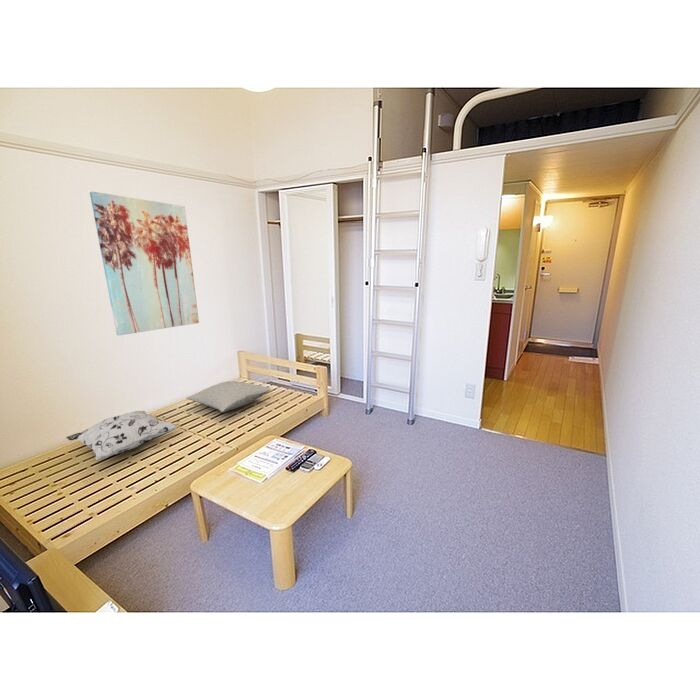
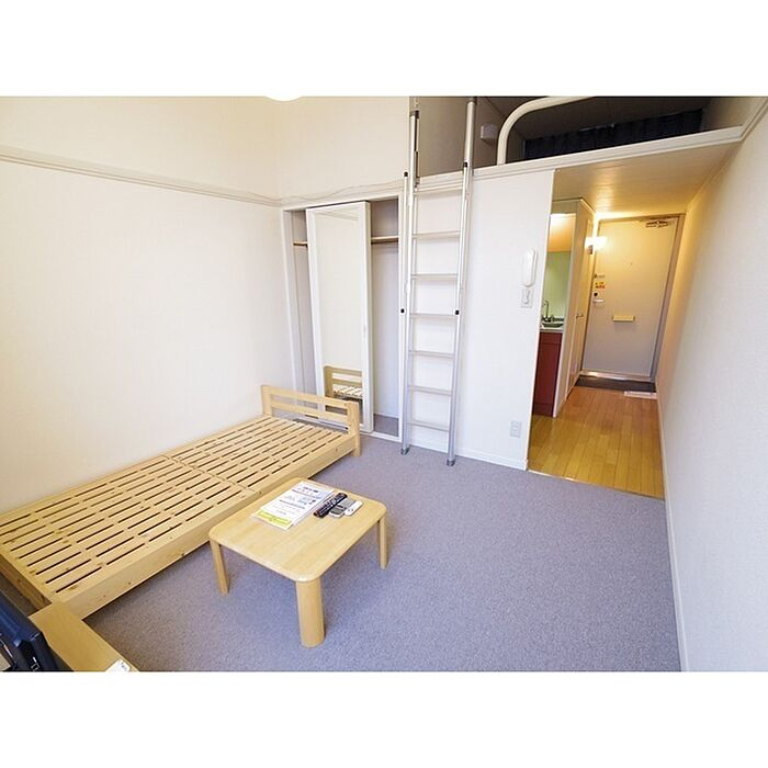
- decorative pillow [66,410,179,461]
- pillow [186,380,272,413]
- wall art [89,191,200,336]
